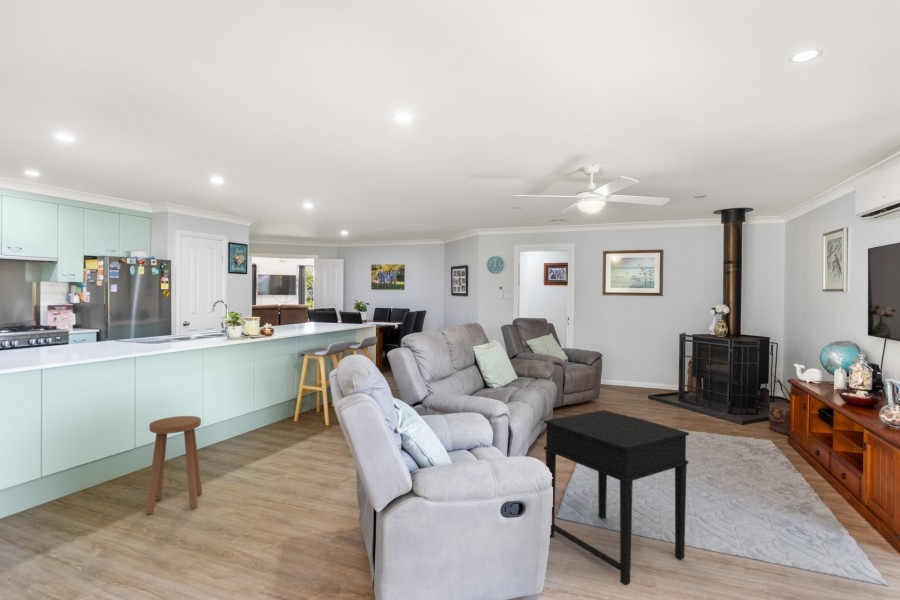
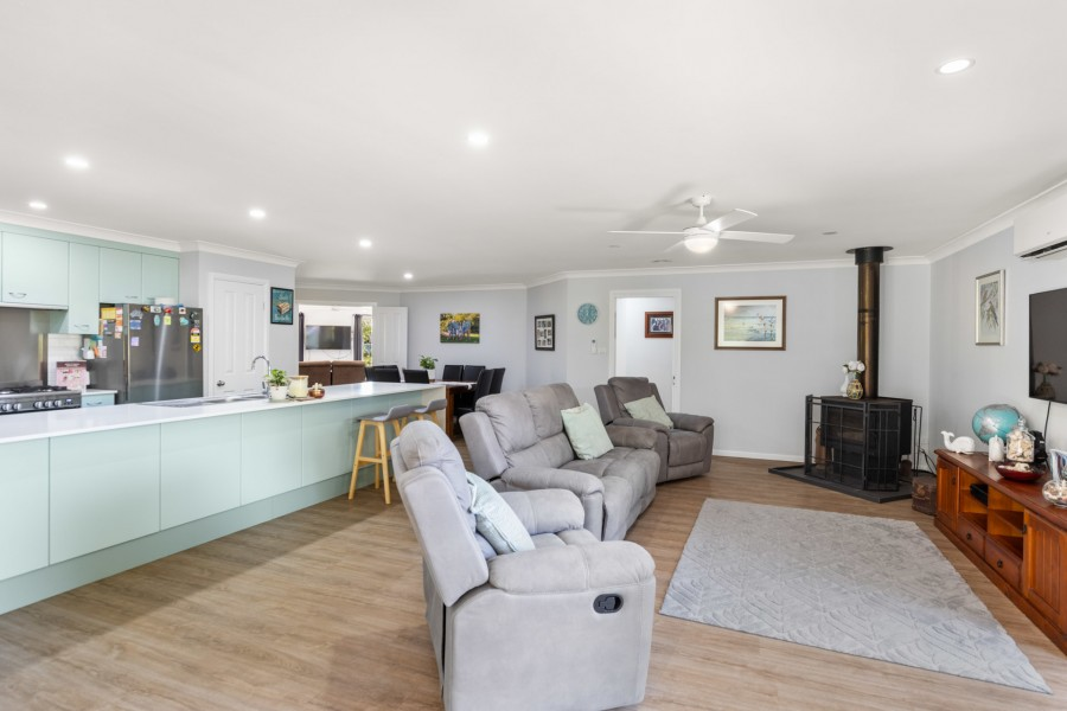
- side table [543,409,690,587]
- stool [145,415,203,515]
